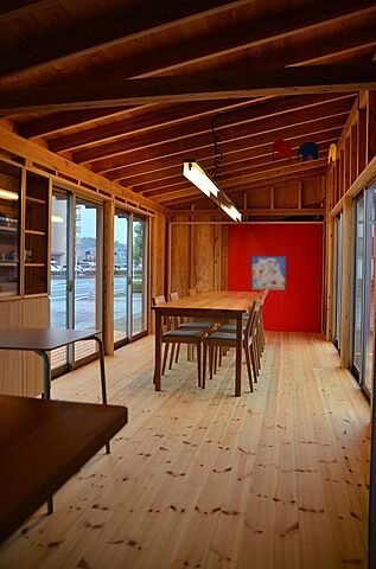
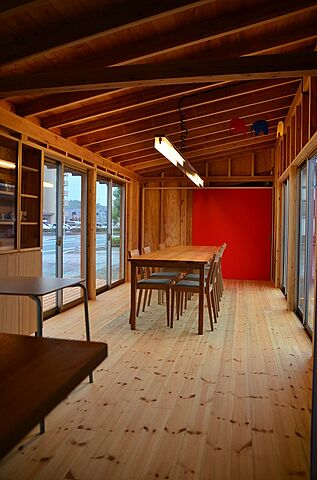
- wall art [250,255,287,292]
